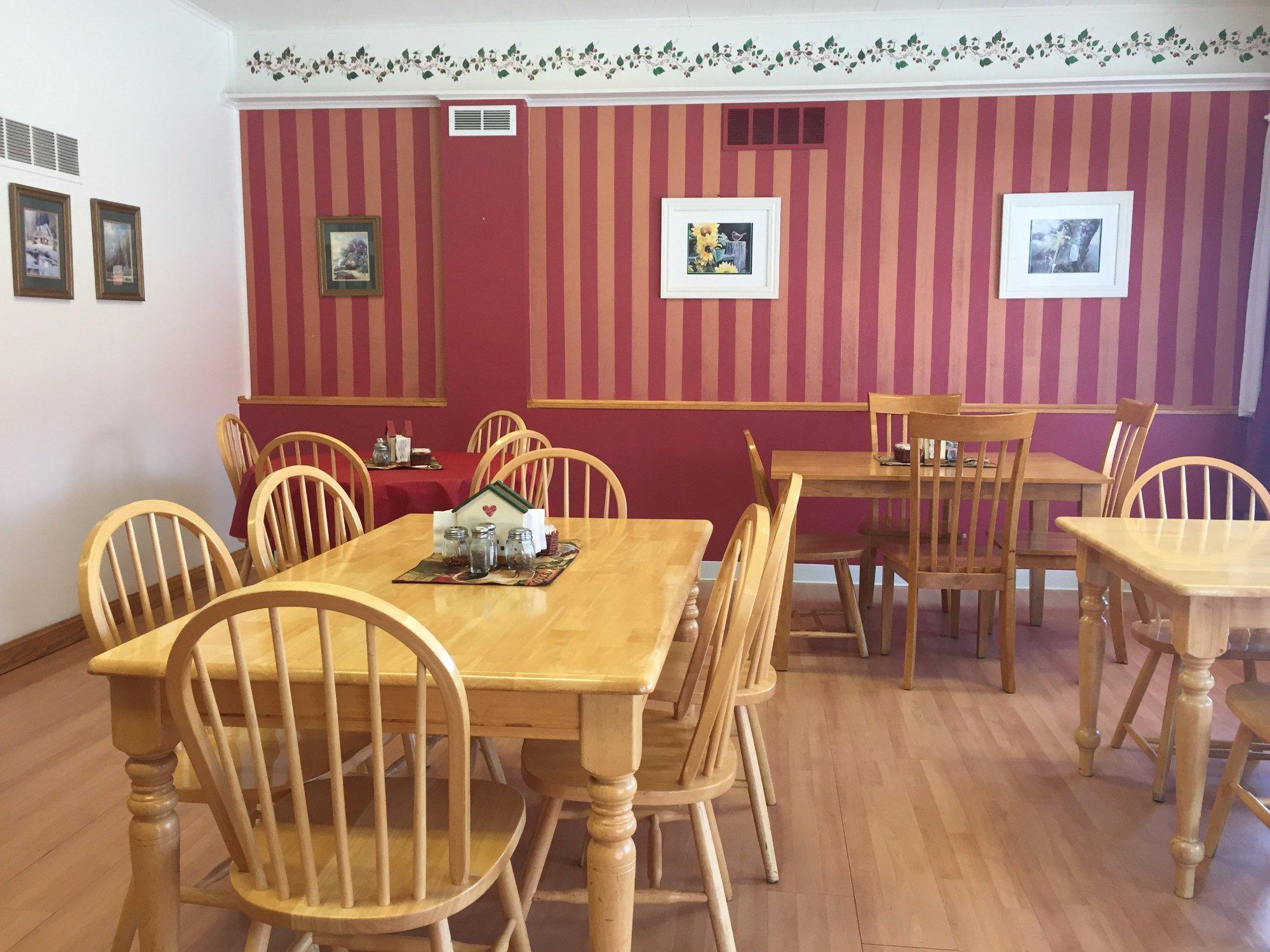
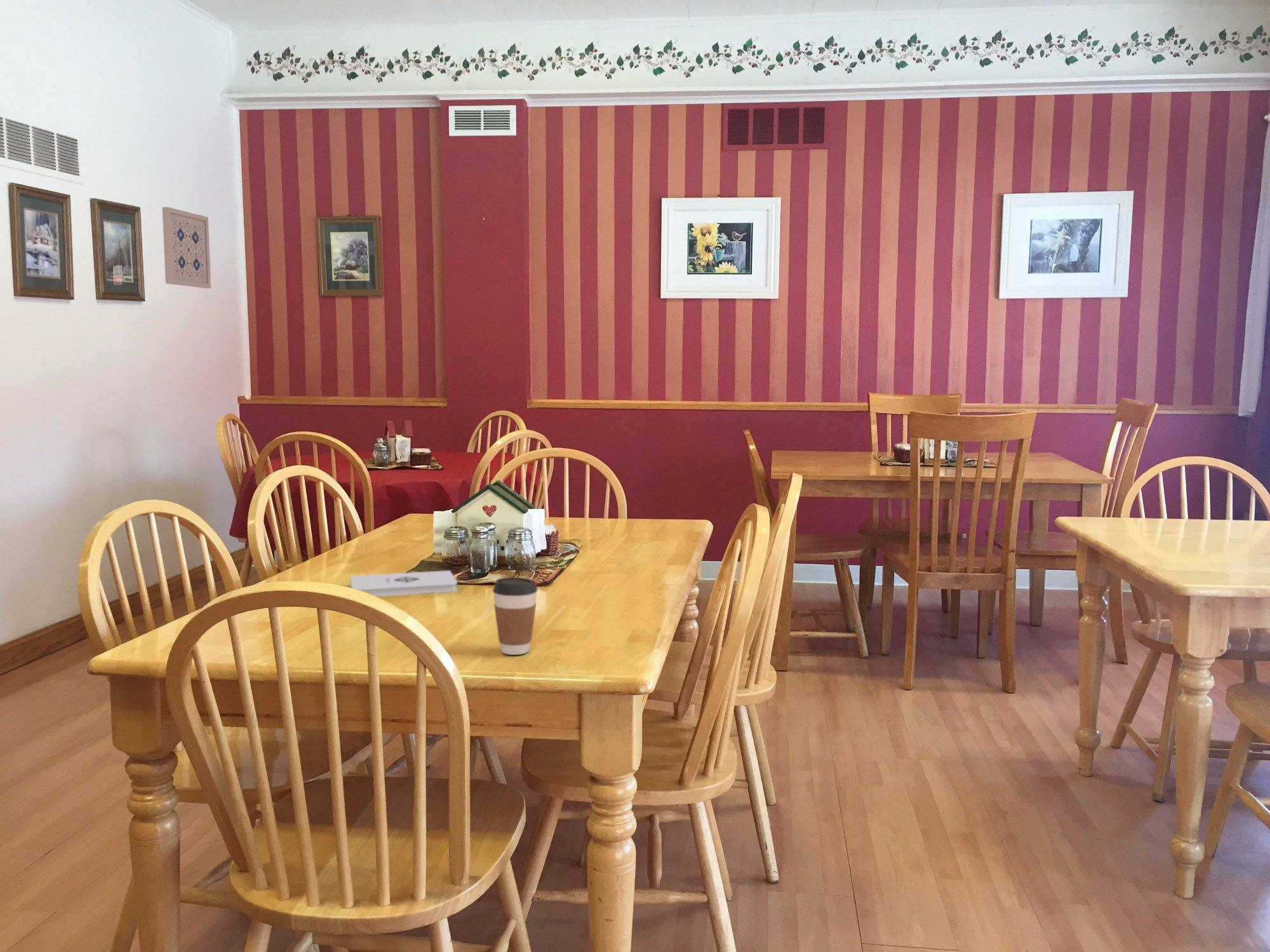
+ notepad [350,570,458,597]
+ coffee cup [492,577,538,656]
+ wall art [162,206,211,289]
